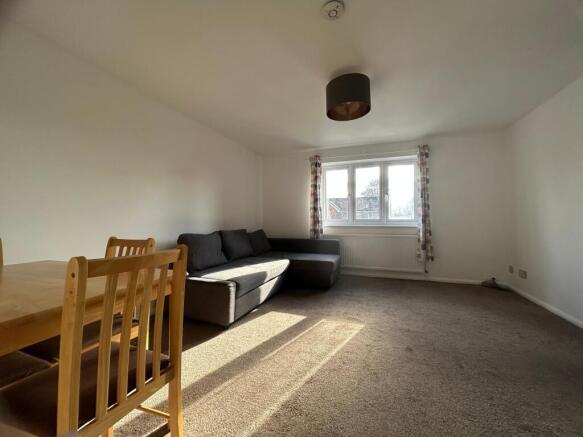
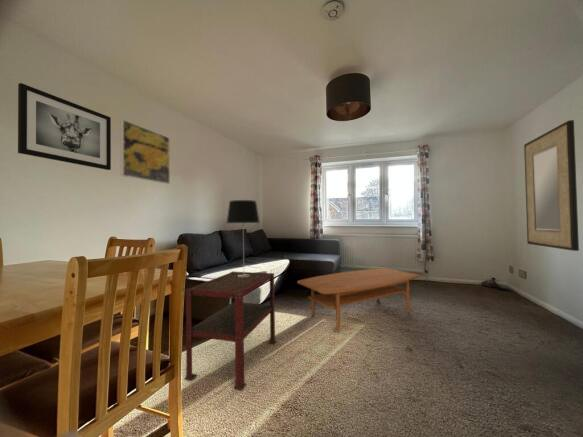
+ side table [184,270,277,391]
+ coffee table [296,267,421,333]
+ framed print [120,119,171,185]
+ wall art [17,82,112,171]
+ home mirror [523,119,580,252]
+ table lamp [226,199,261,277]
